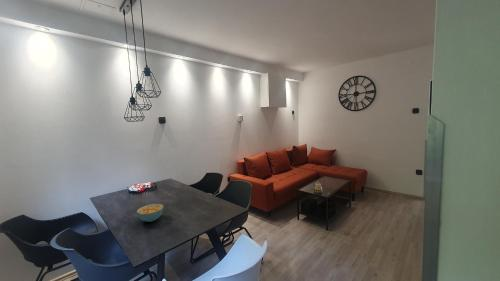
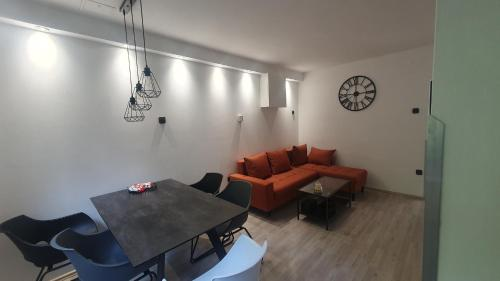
- cereal bowl [136,203,164,223]
